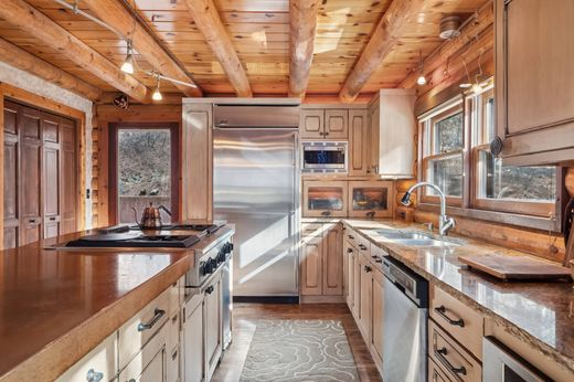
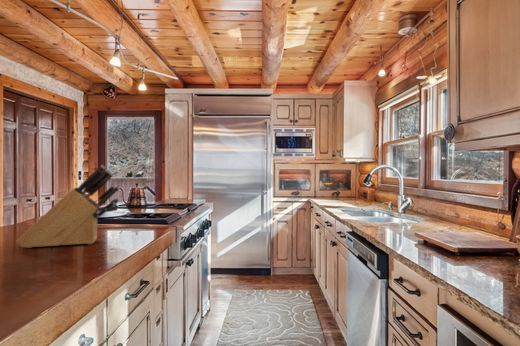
+ knife block [15,164,122,249]
